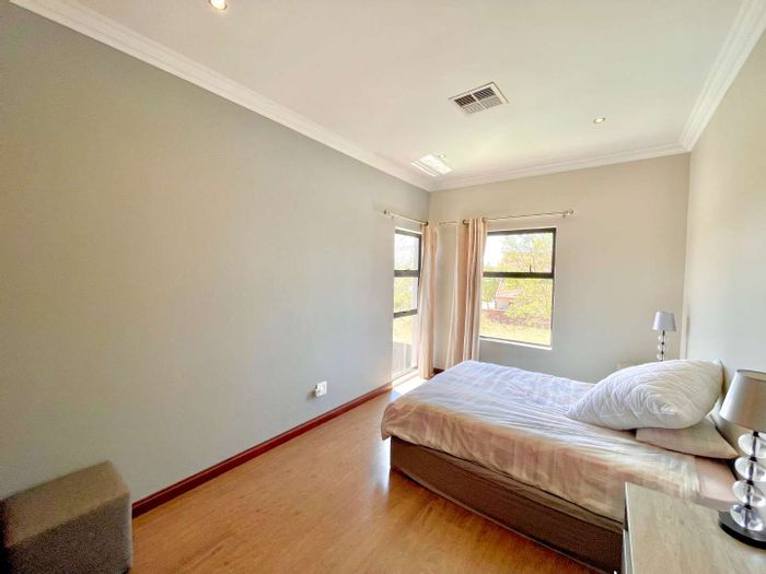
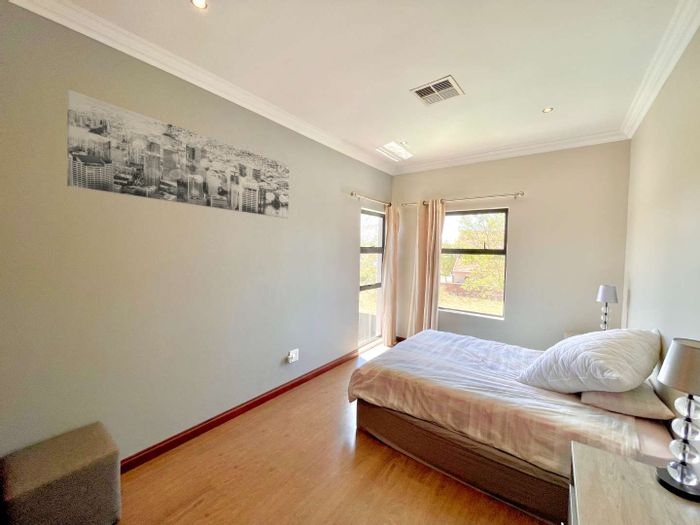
+ wall art [66,89,290,219]
